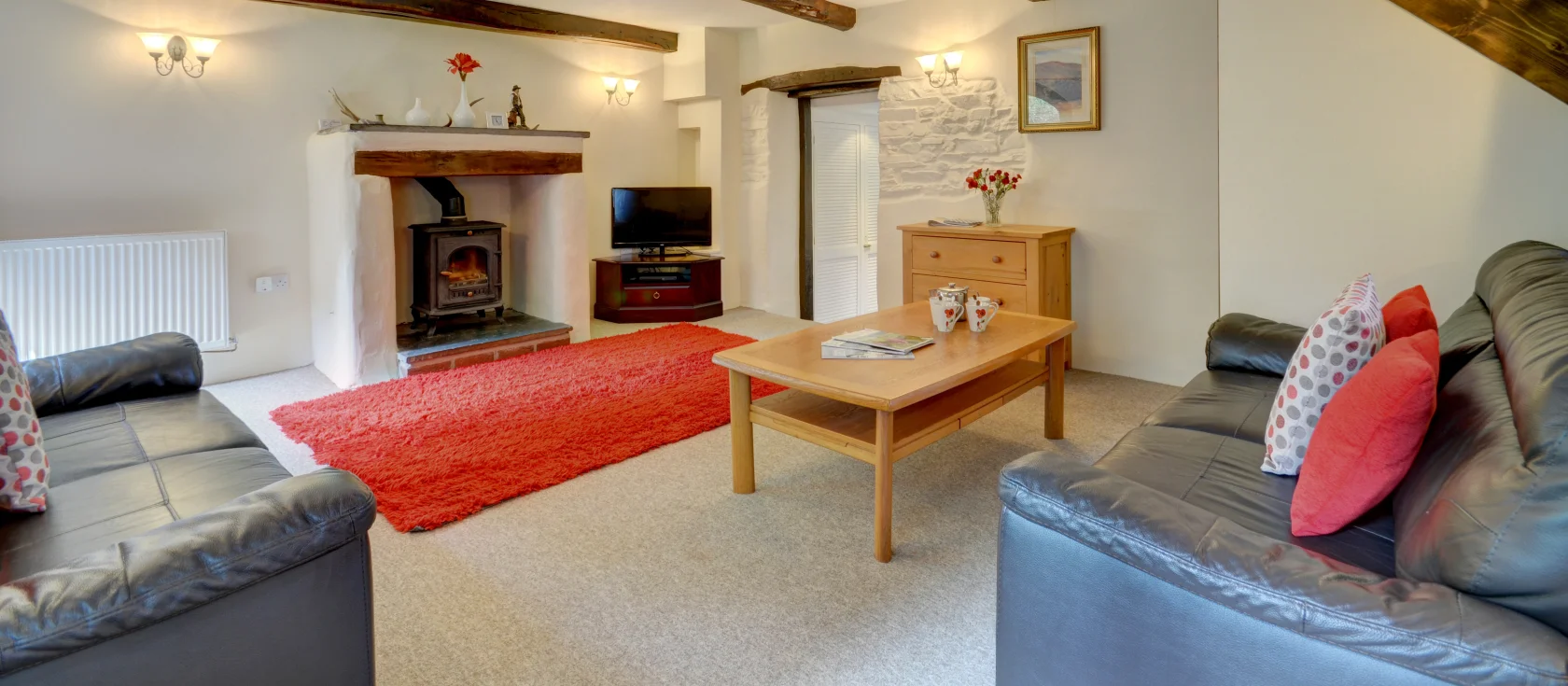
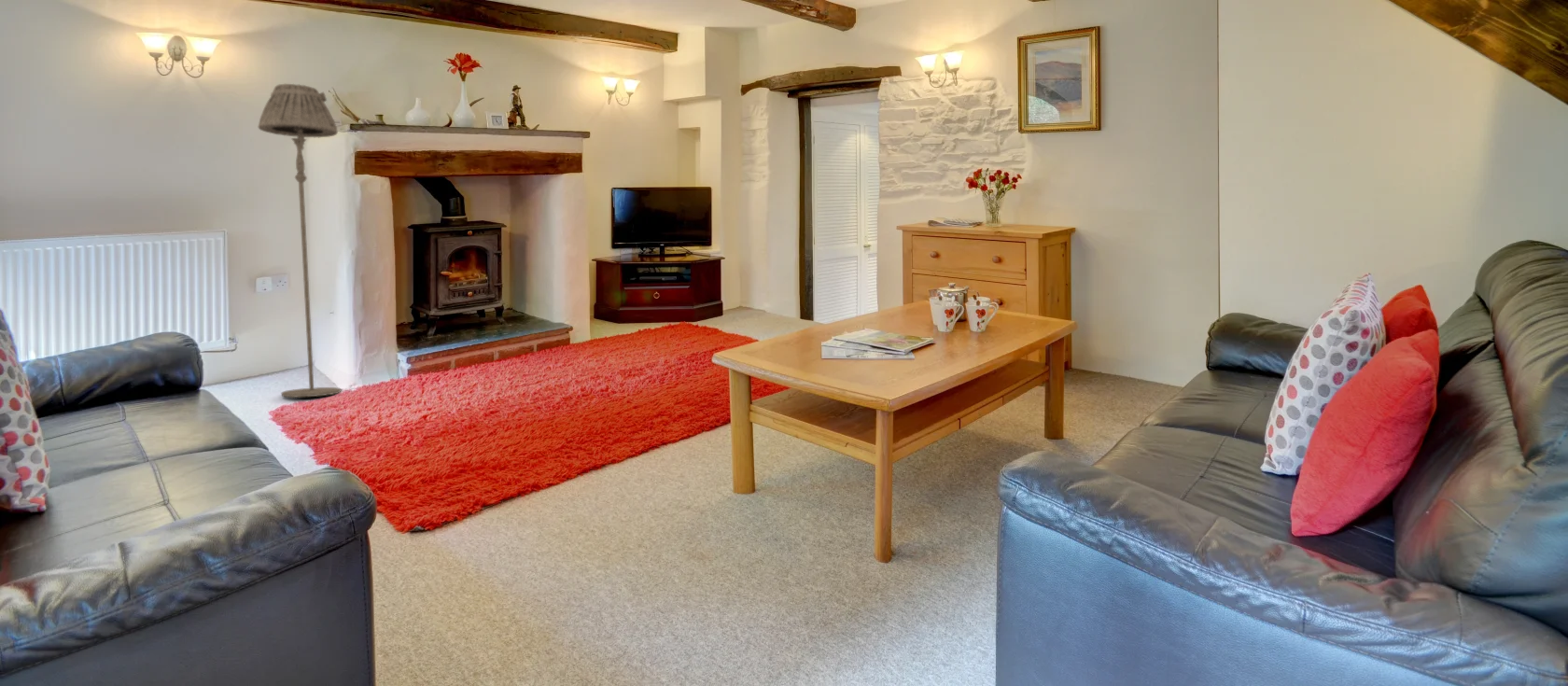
+ floor lamp [258,83,342,399]
